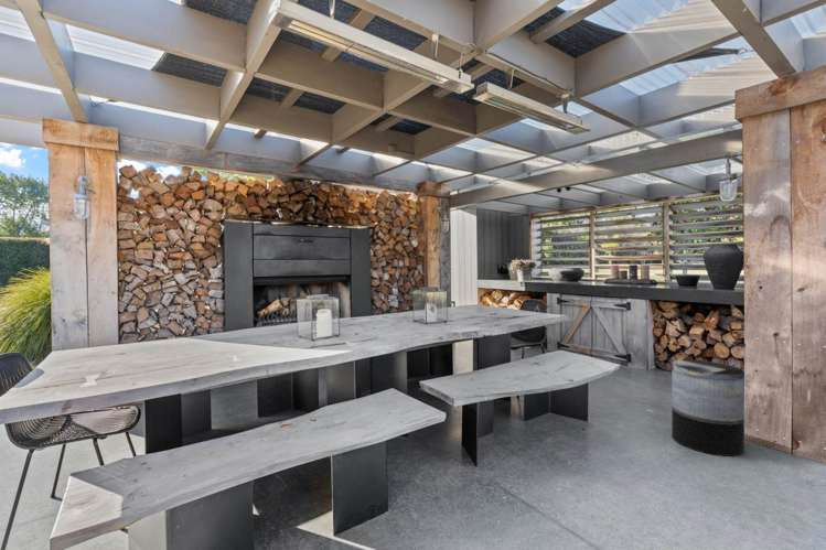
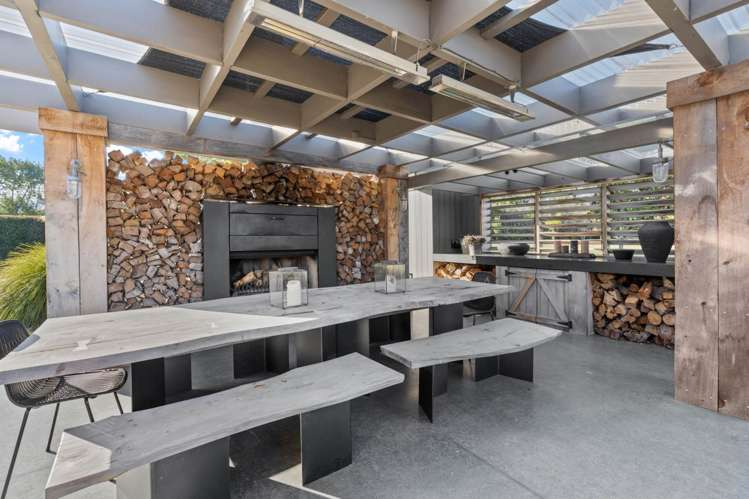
- trash can [671,359,745,457]
